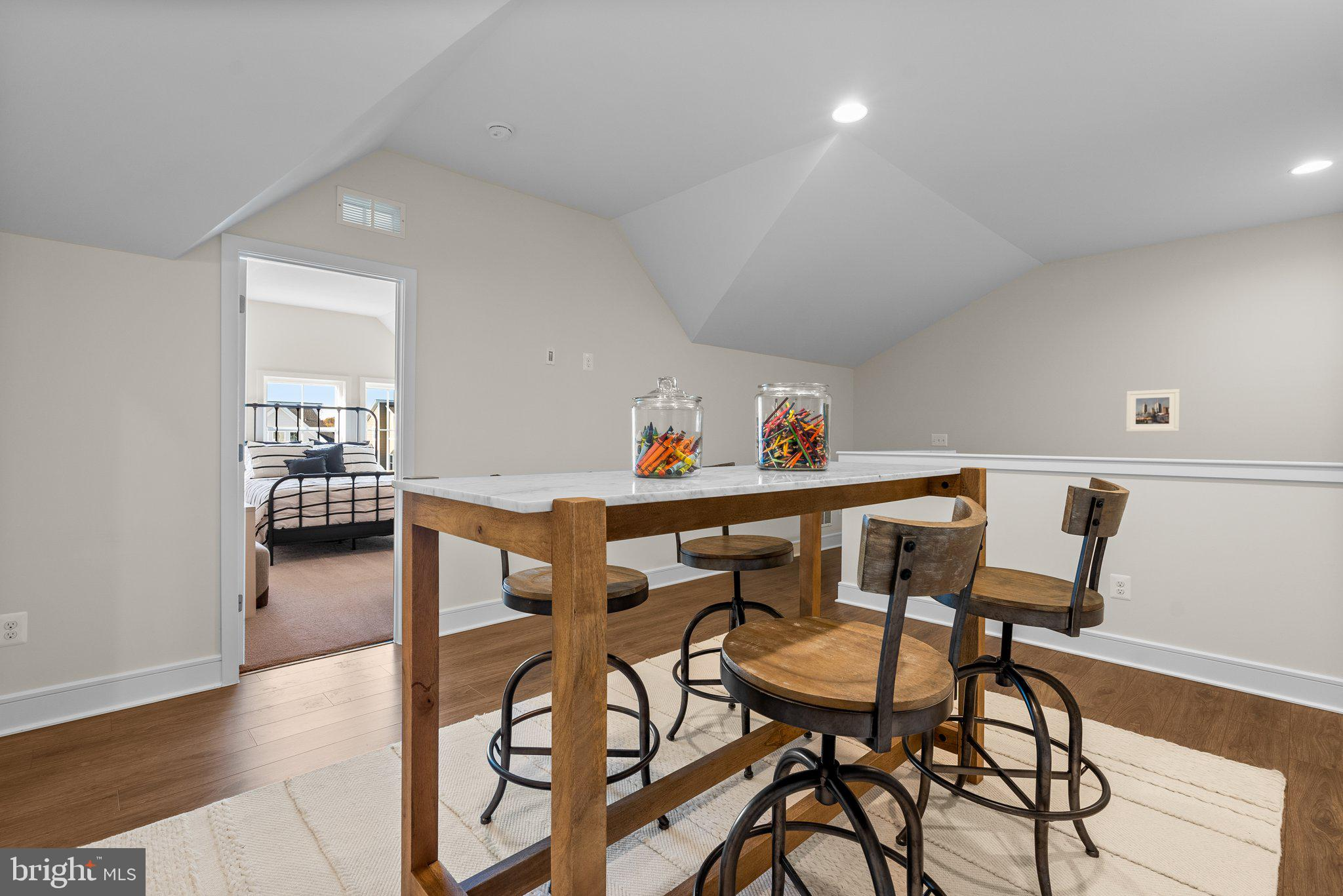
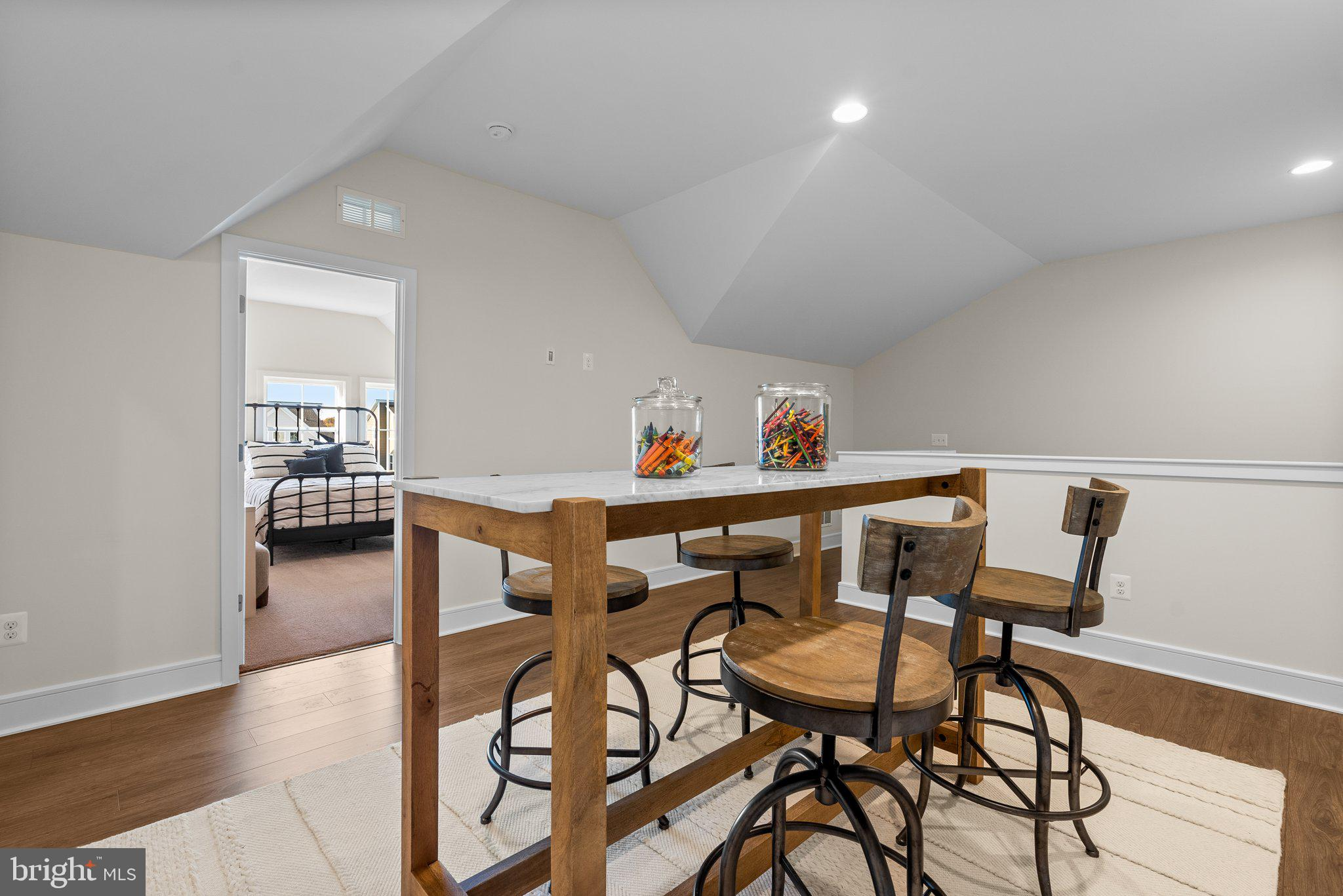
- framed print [1125,389,1180,433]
